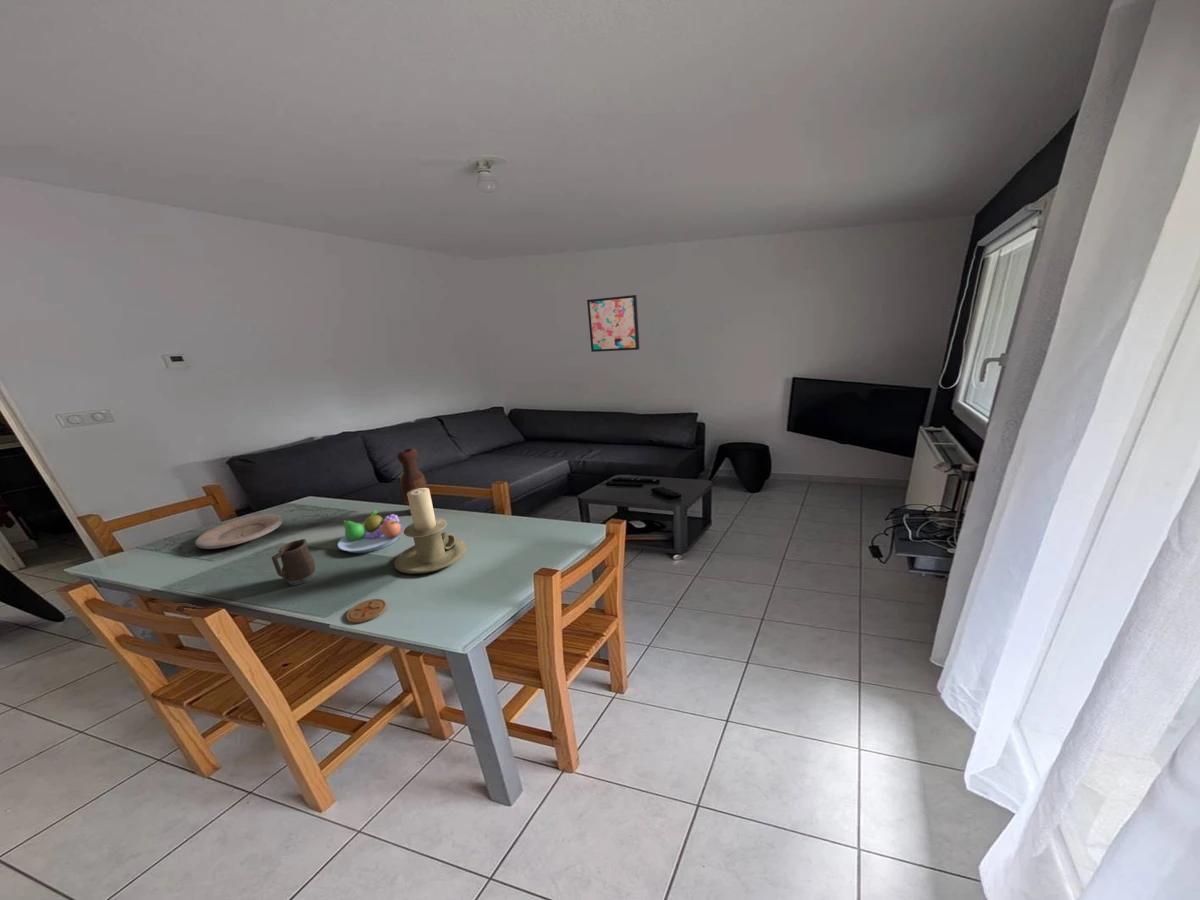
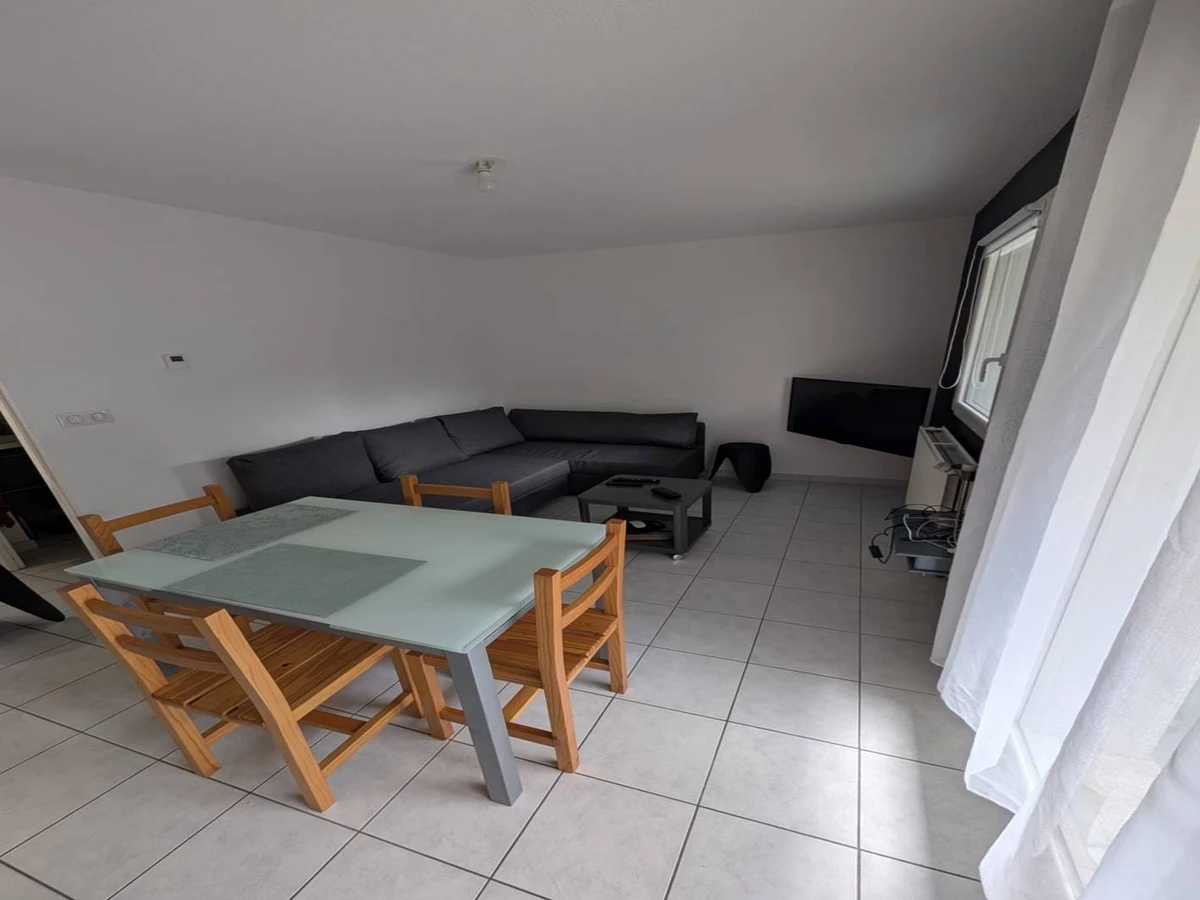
- candle holder [393,487,468,575]
- wall art [586,294,640,353]
- coaster [345,598,387,624]
- vase [396,448,428,516]
- fruit bowl [337,509,405,554]
- plate [194,513,284,550]
- mug [271,538,316,586]
